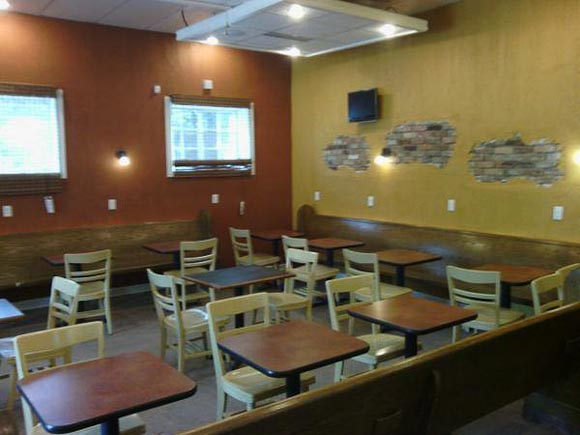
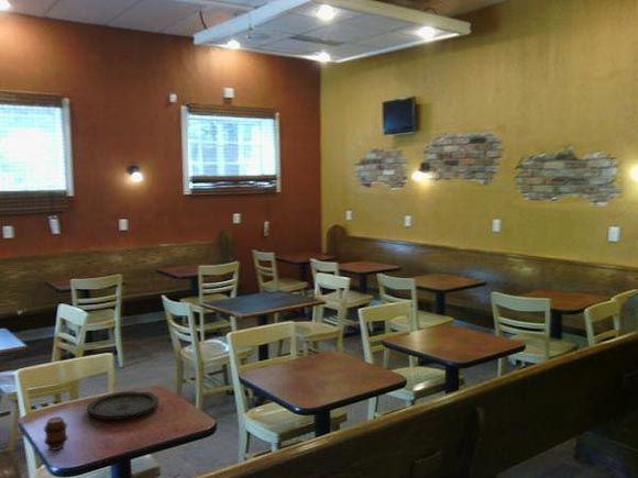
+ plate [86,390,160,421]
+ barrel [43,415,69,452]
